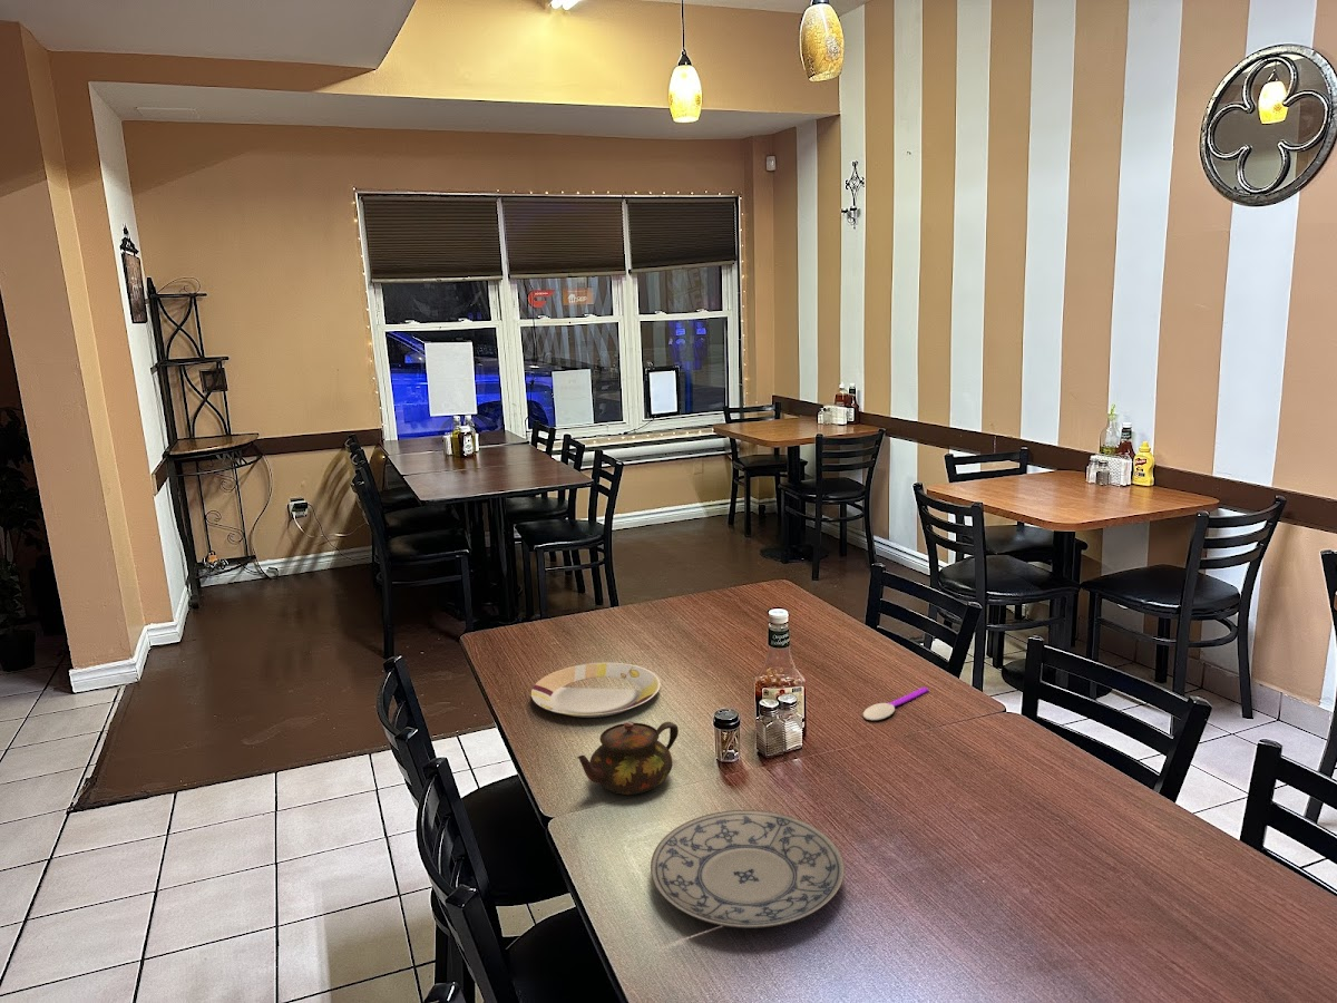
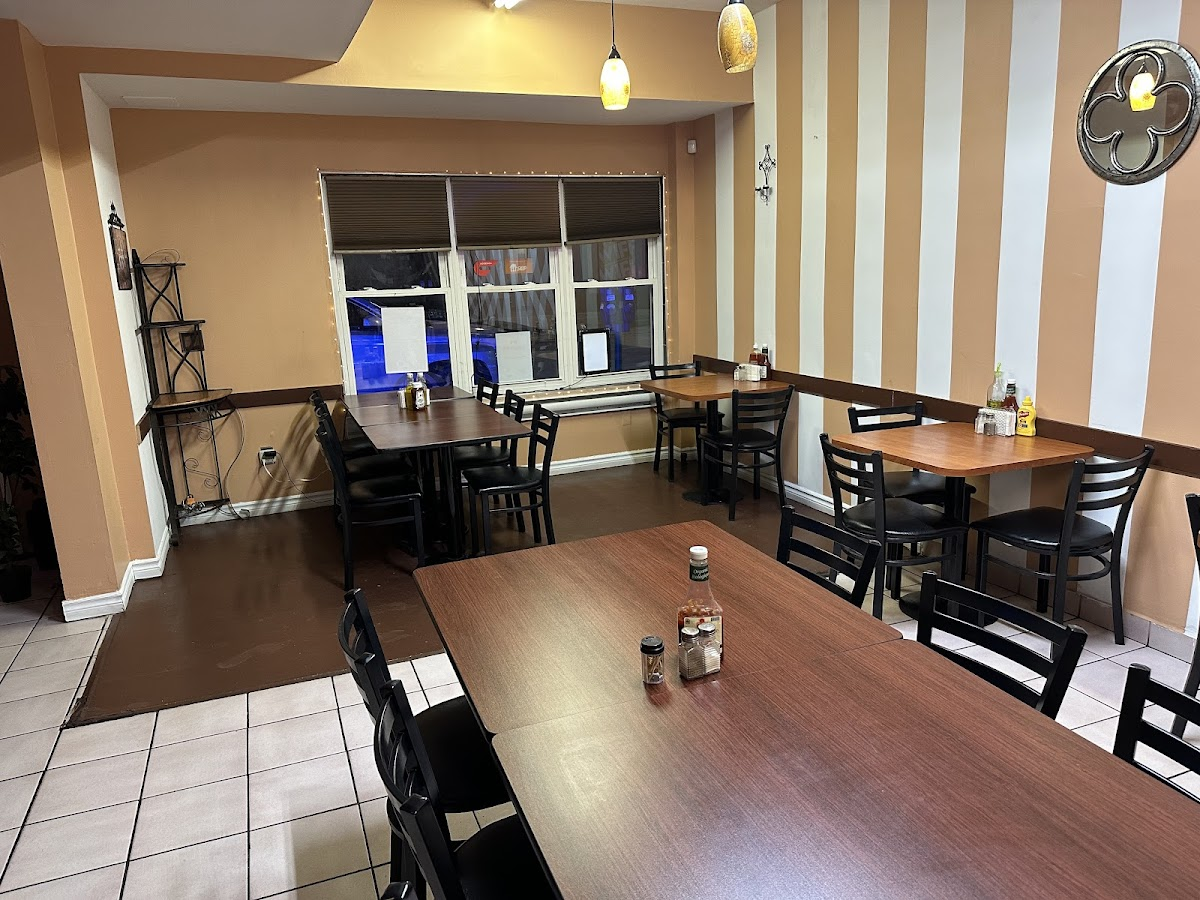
- spoon [862,686,929,721]
- plate [530,662,662,719]
- plate [650,809,846,929]
- teapot [576,720,680,796]
